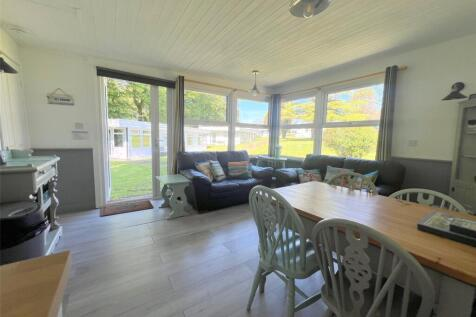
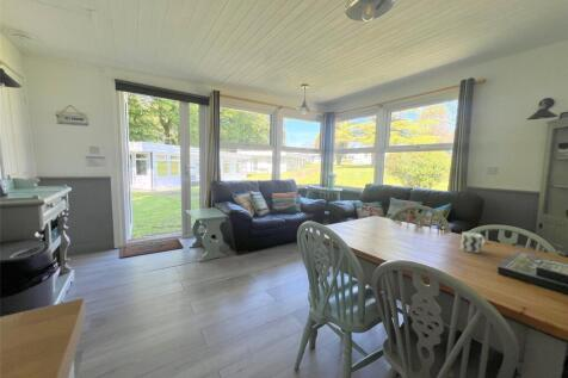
+ cup [459,231,487,254]
